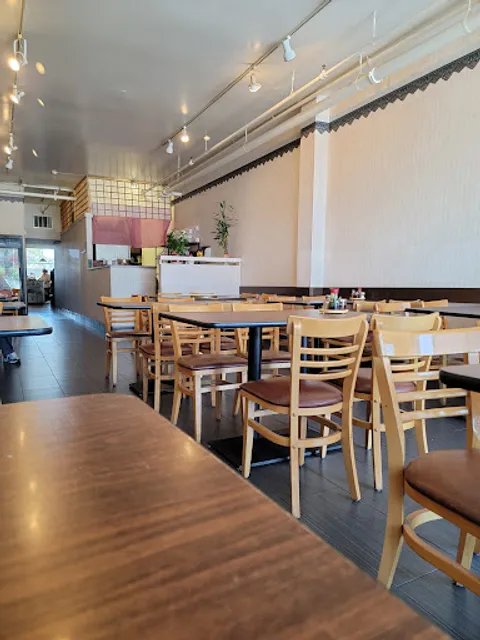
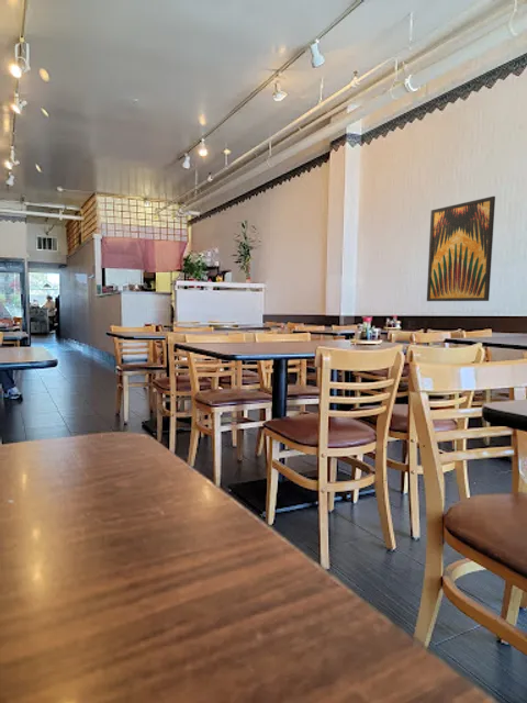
+ wall art [426,196,496,302]
